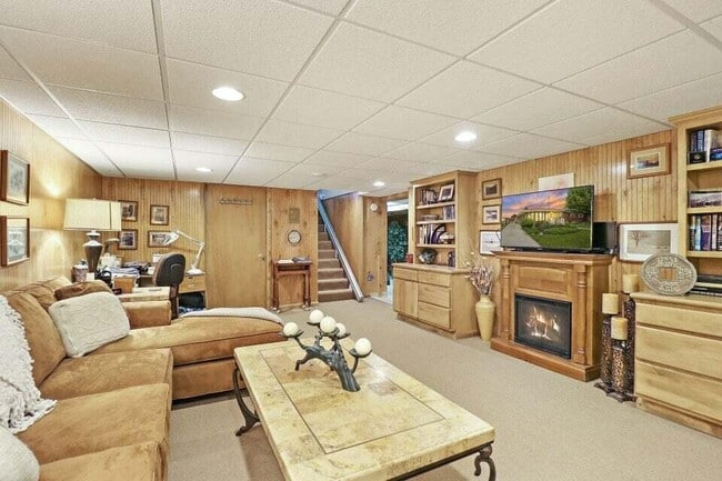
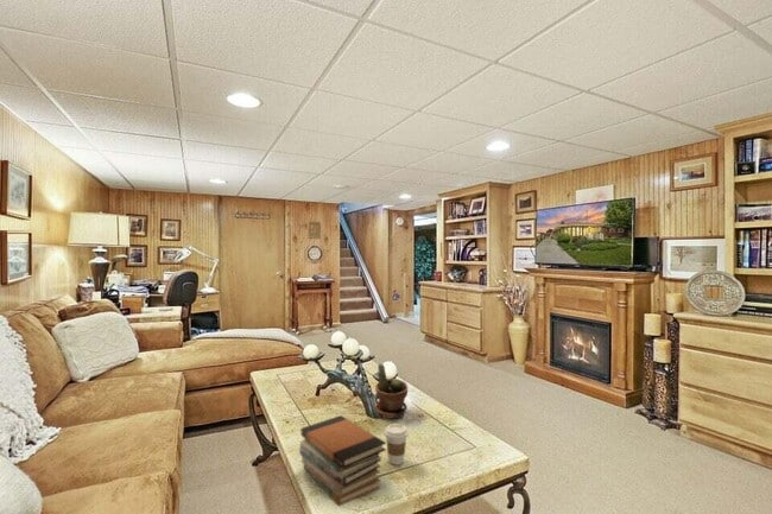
+ coffee cup [384,423,410,467]
+ potted plant [374,362,410,420]
+ book stack [298,414,387,507]
